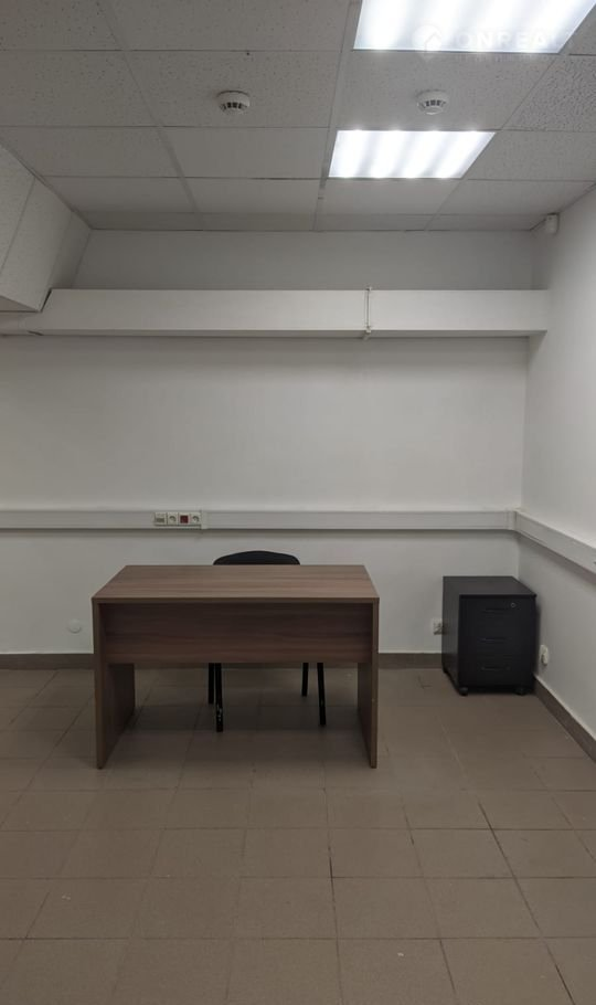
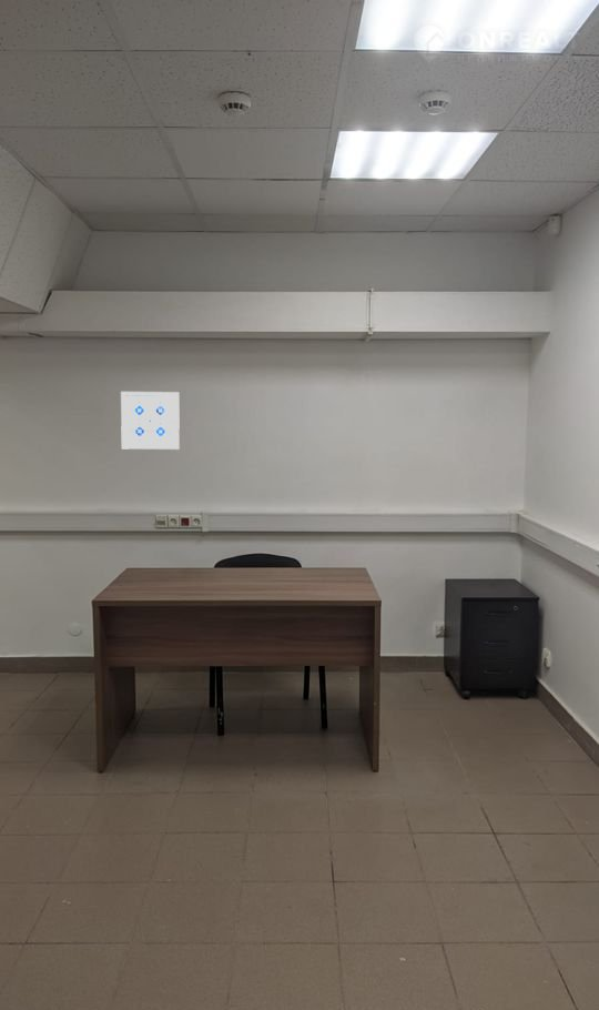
+ wall art [120,391,181,451]
